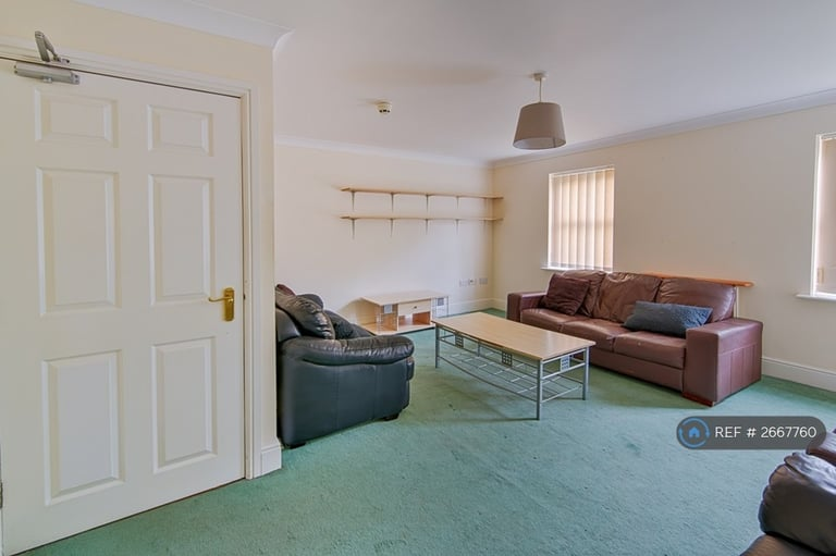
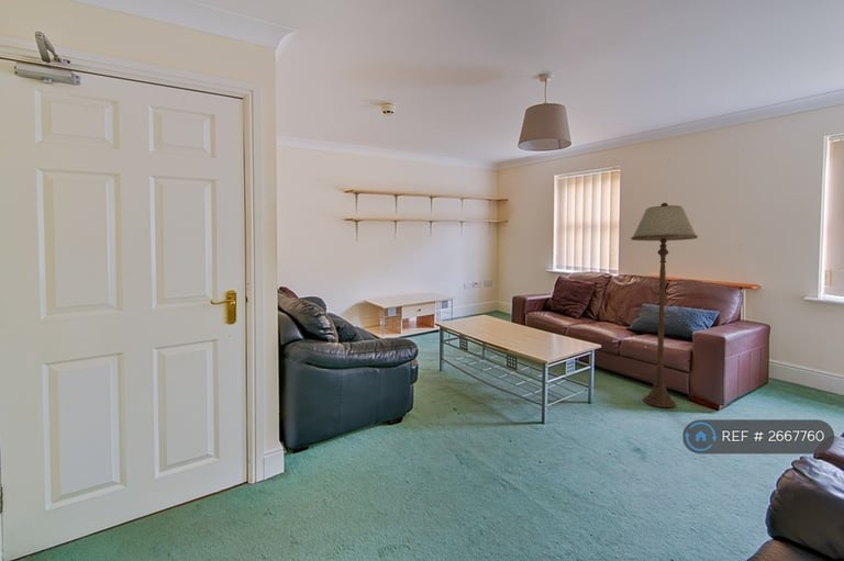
+ floor lamp [630,202,699,408]
